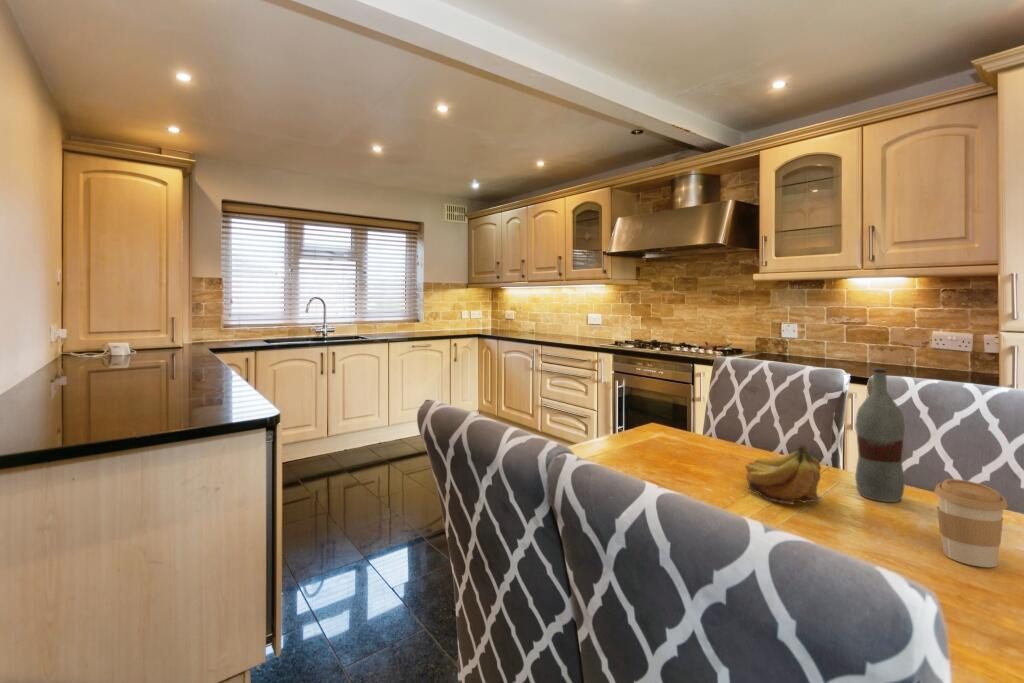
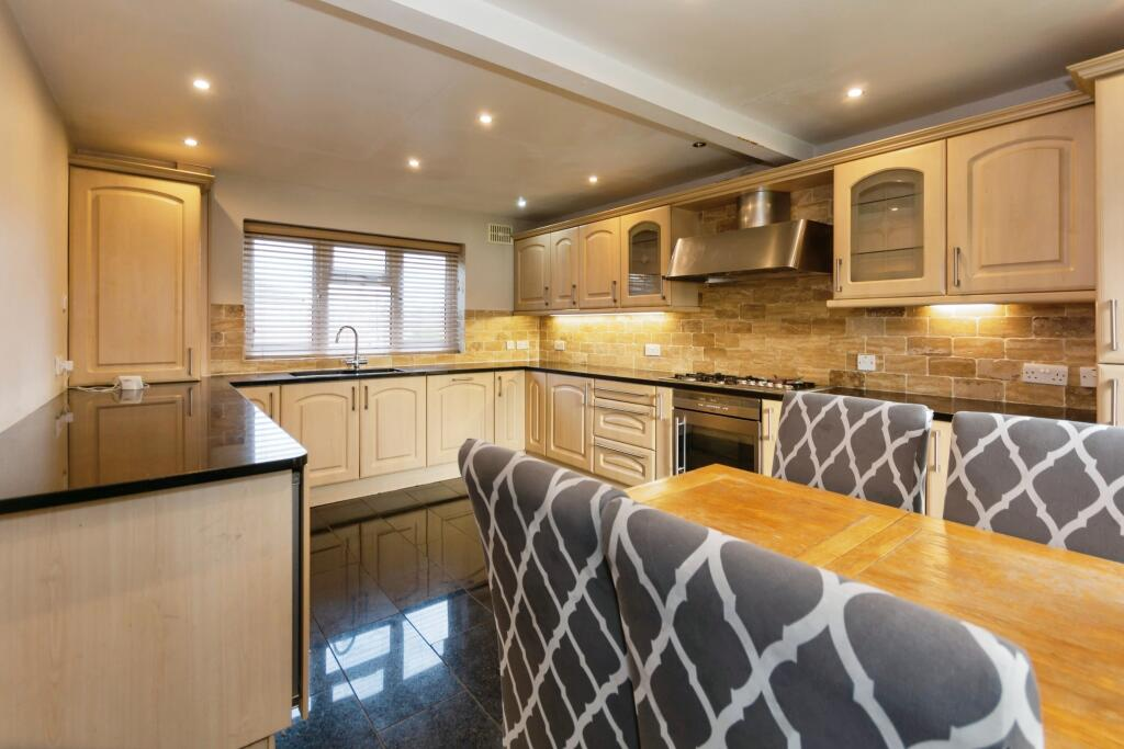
- bottle [854,367,906,503]
- fruit [744,443,823,506]
- coffee cup [934,478,1008,568]
